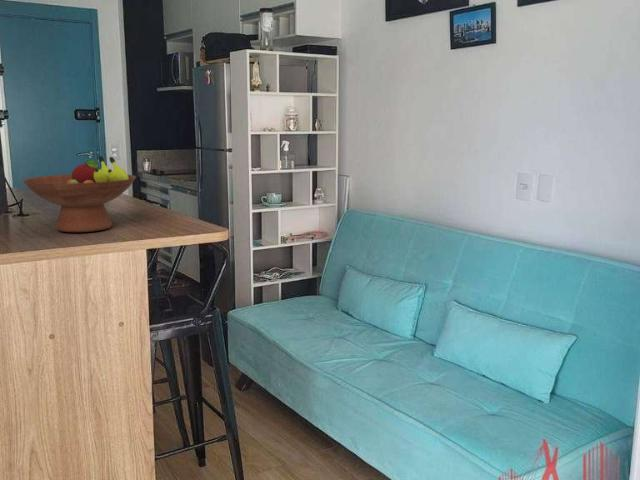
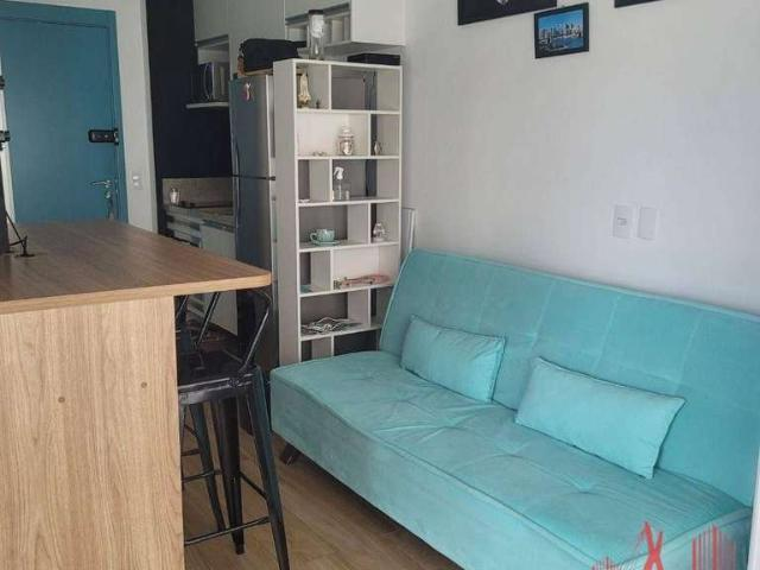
- fruit bowl [21,155,137,233]
